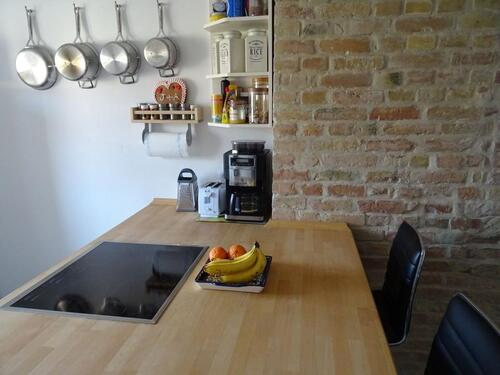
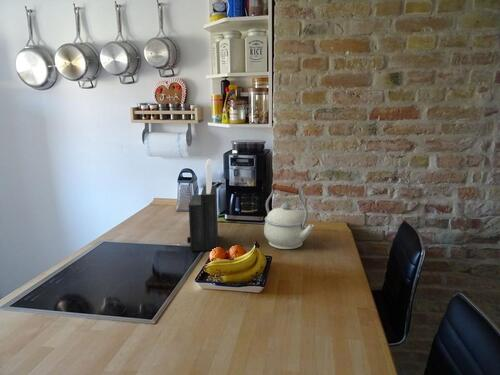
+ knife block [186,158,219,252]
+ kettle [263,183,315,250]
